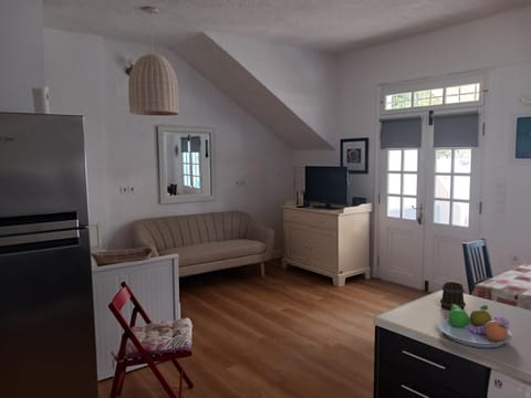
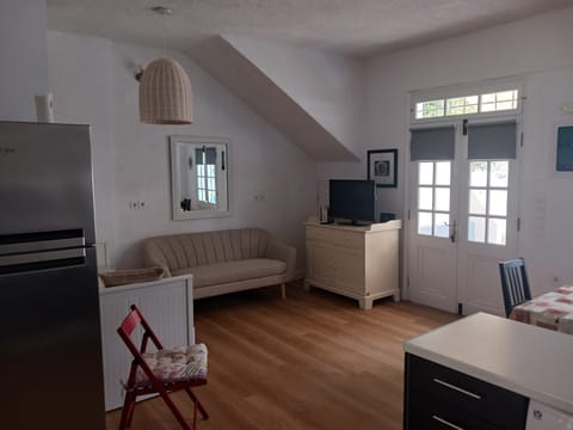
- fruit bowl [437,303,513,348]
- mug [439,281,467,311]
